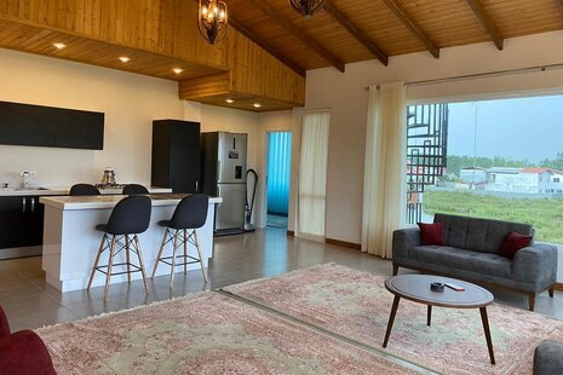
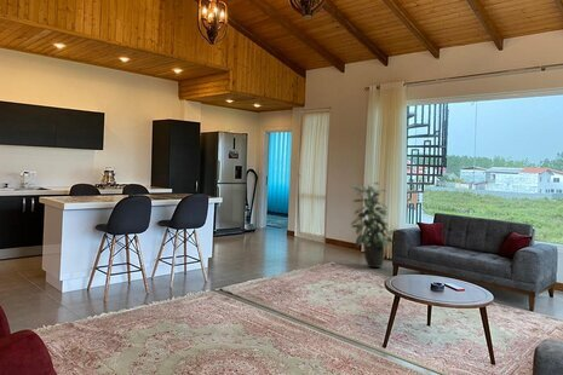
+ indoor plant [349,181,398,269]
